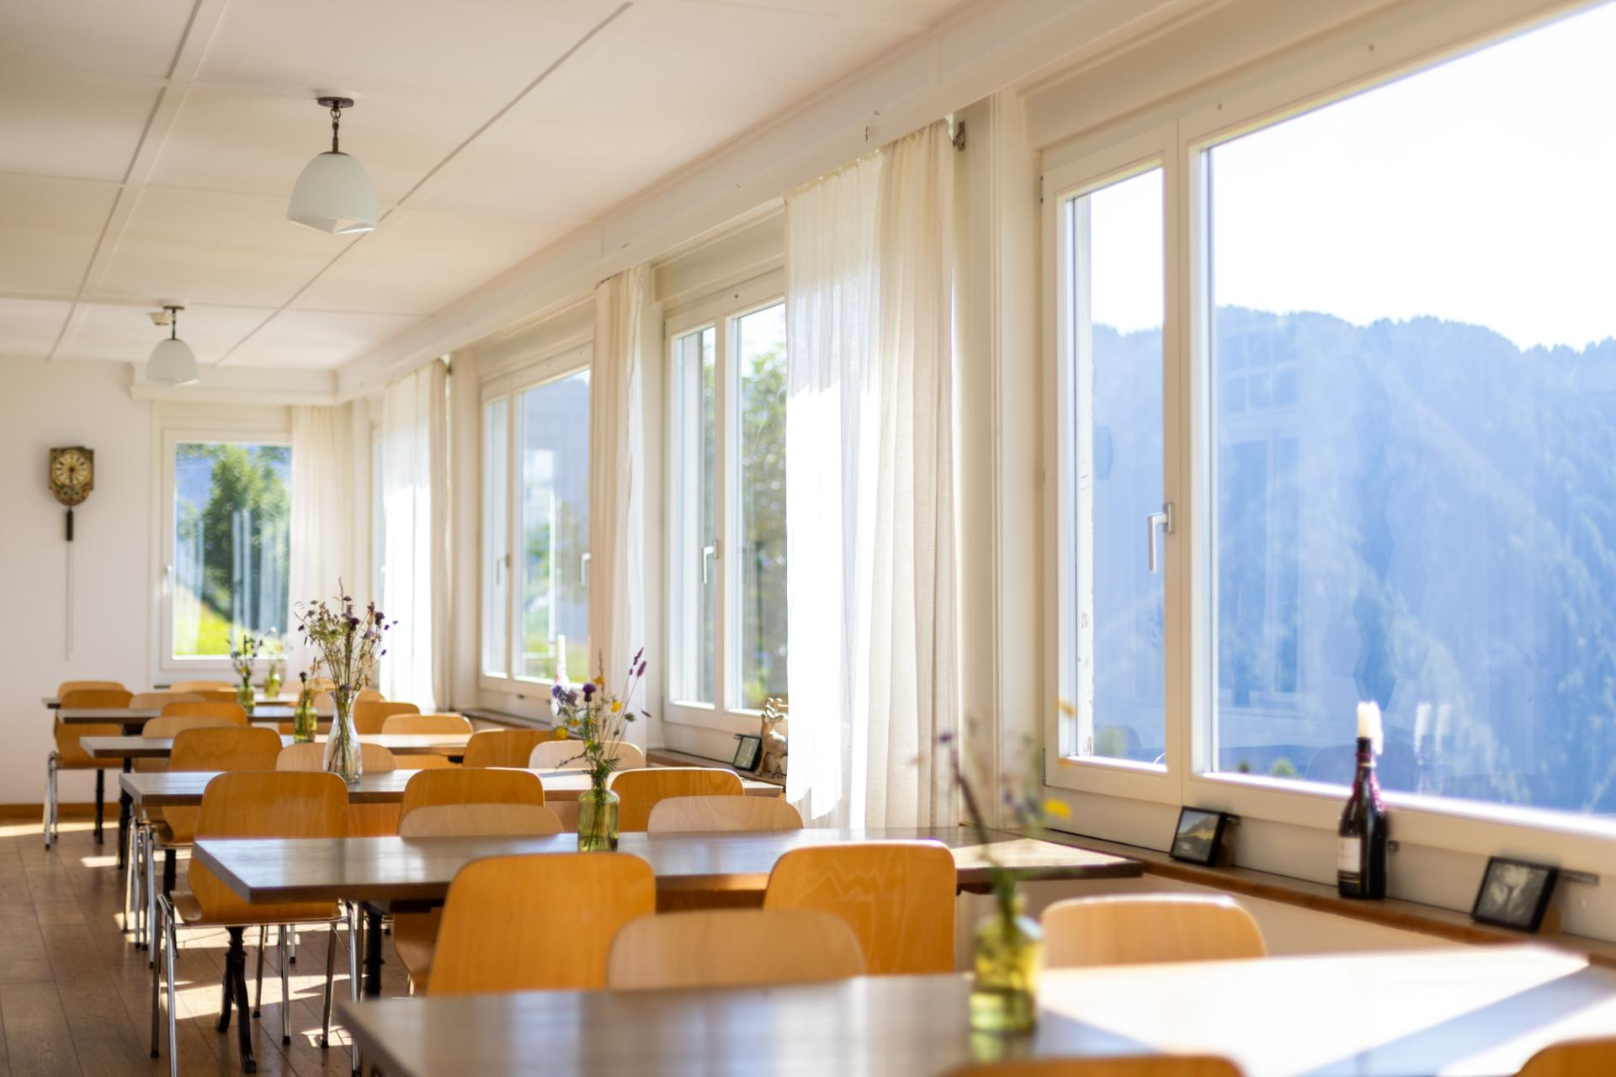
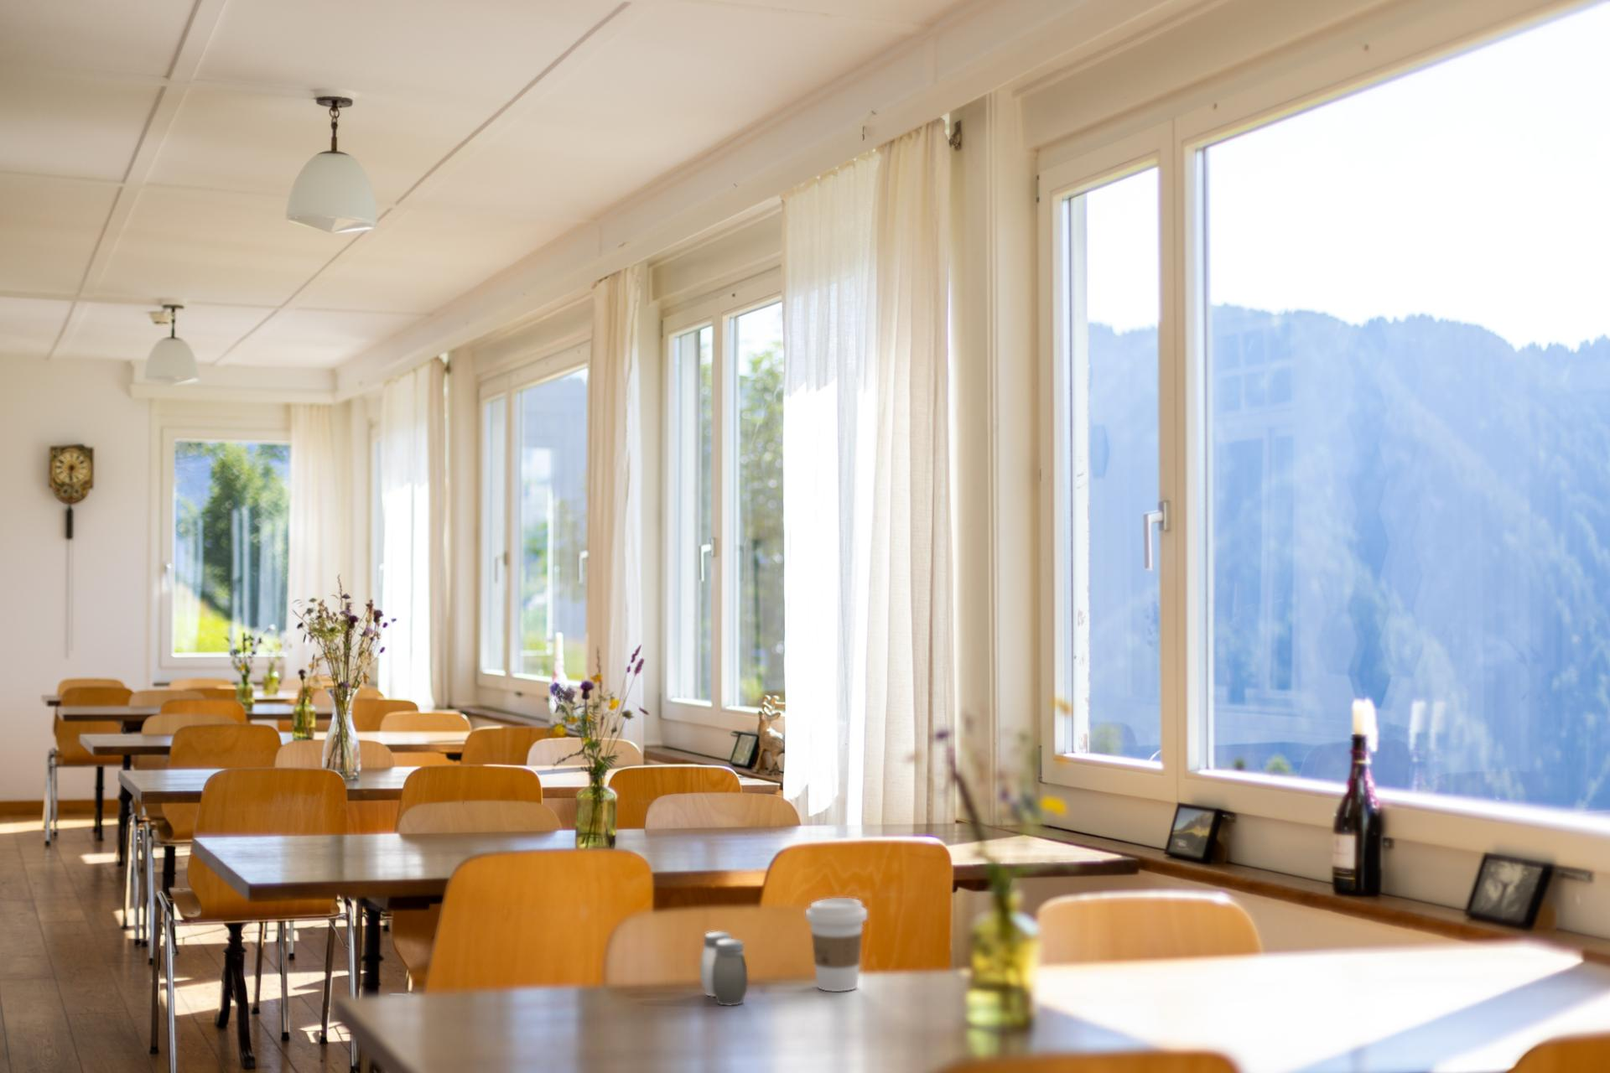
+ salt and pepper shaker [700,932,749,1006]
+ coffee cup [805,897,867,993]
